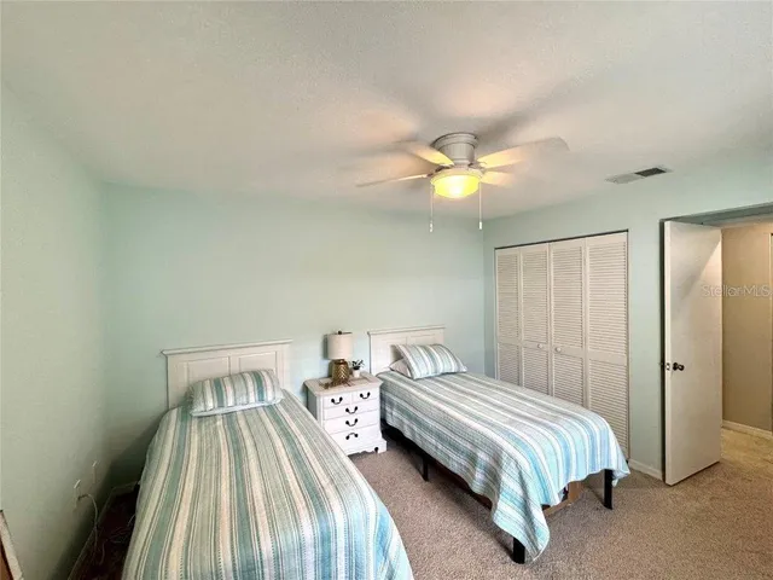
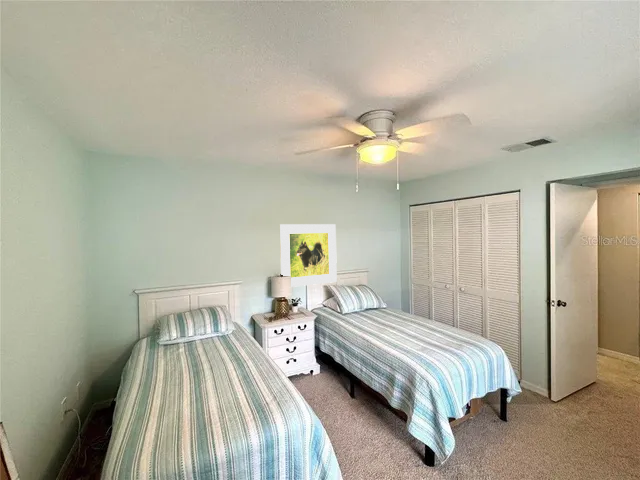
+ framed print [279,223,338,288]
